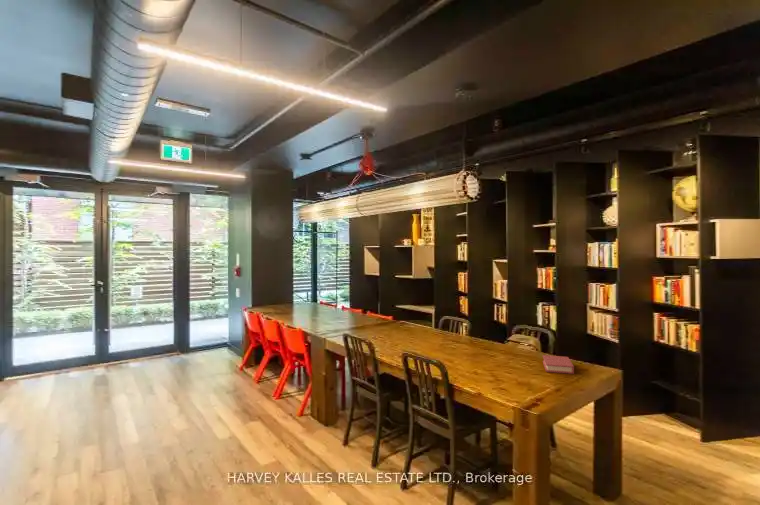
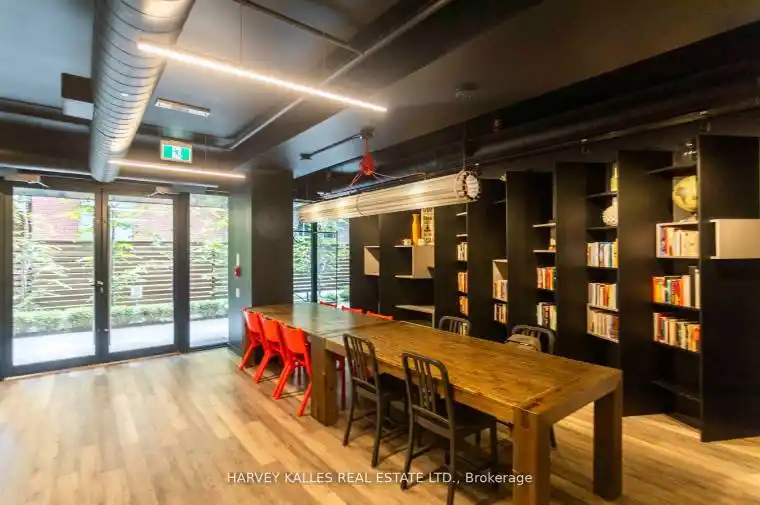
- book [542,354,575,375]
